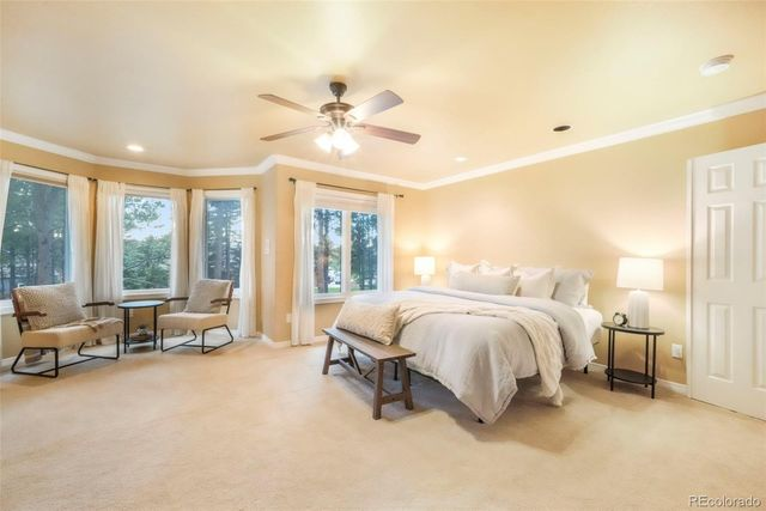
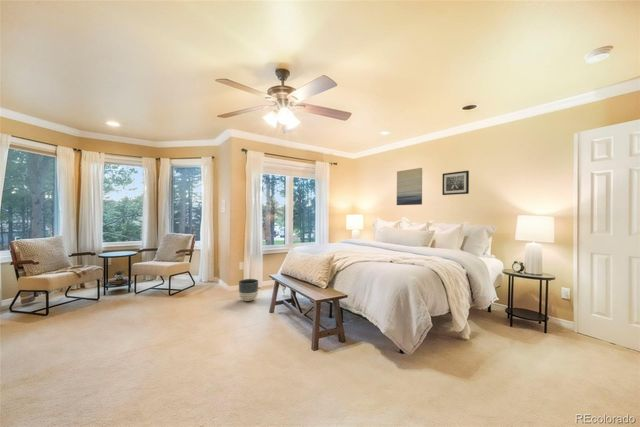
+ planter [238,278,259,302]
+ wall art [396,167,423,206]
+ wall art [441,170,470,196]
